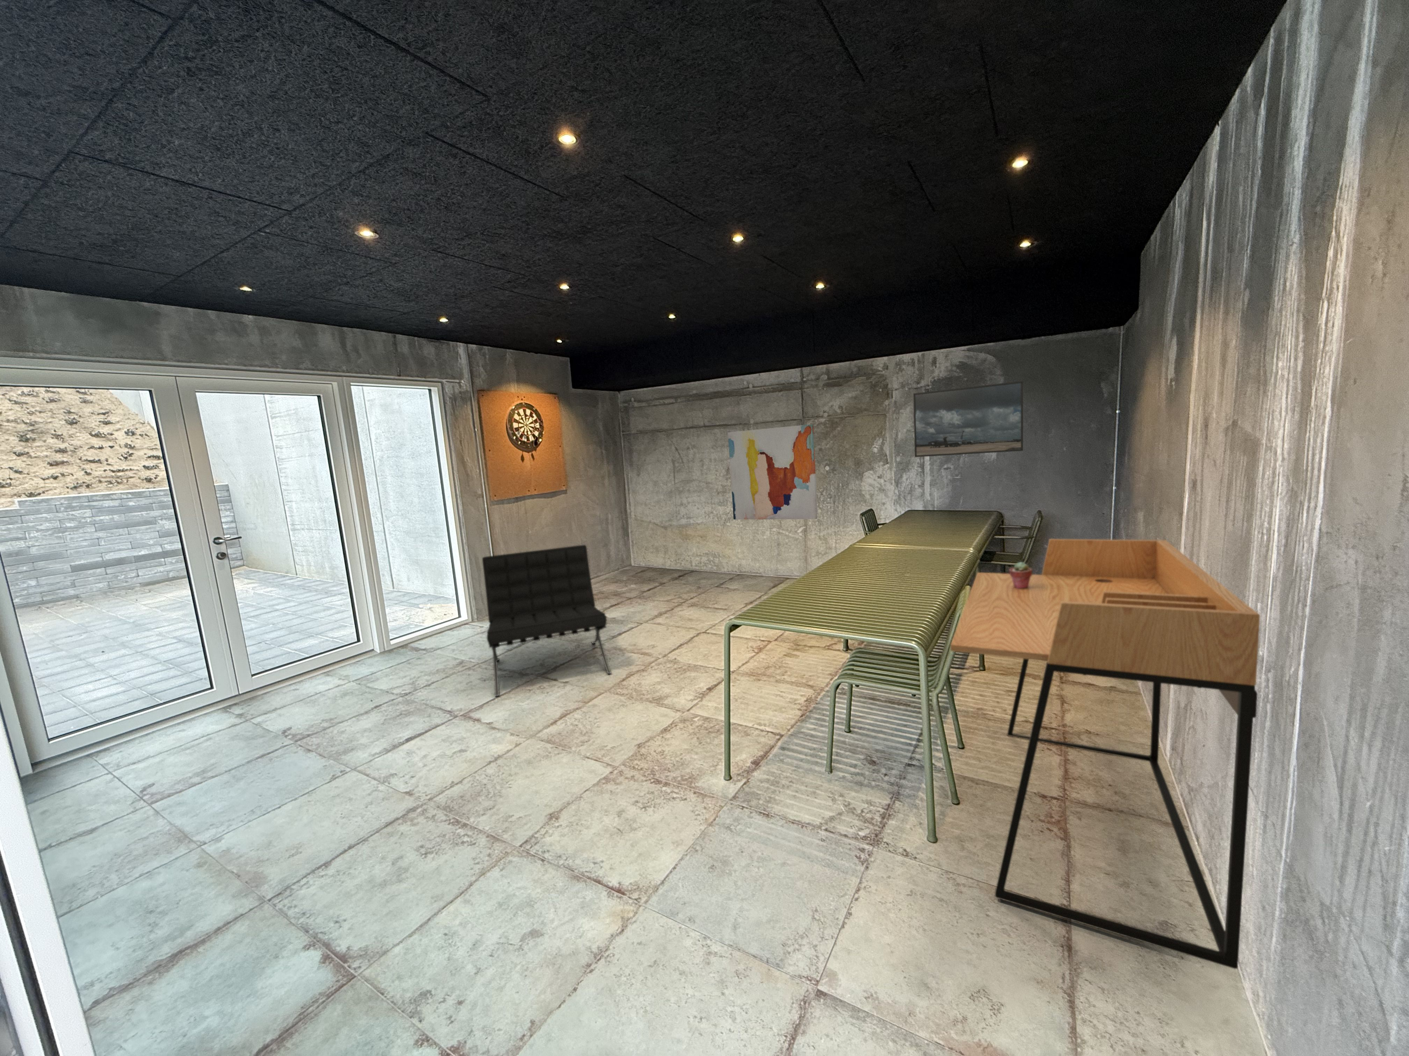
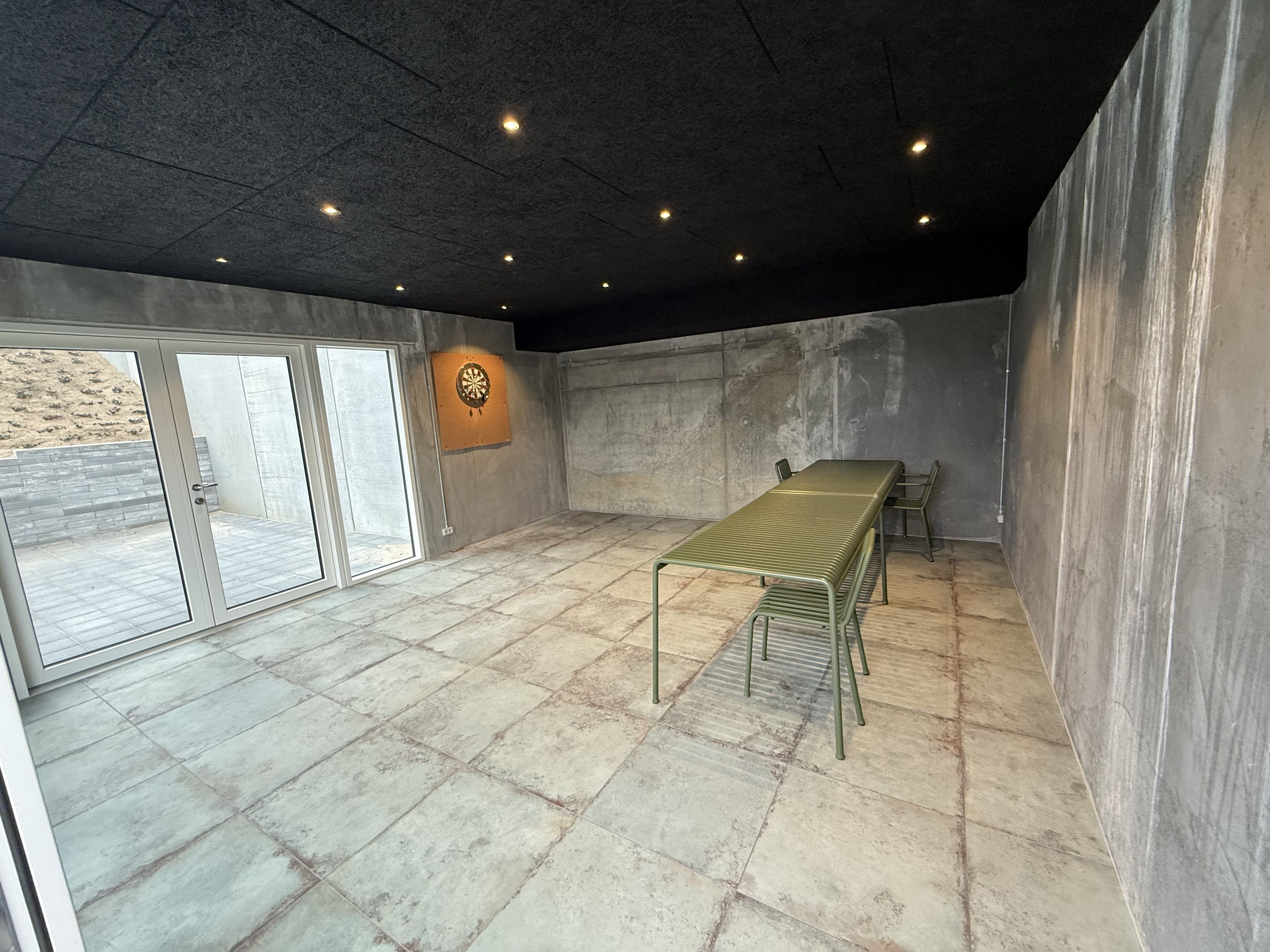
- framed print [913,380,1024,457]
- lounge chair [482,545,611,697]
- wall art [728,424,818,519]
- desk [950,538,1260,969]
- potted succulent [1008,561,1032,589]
